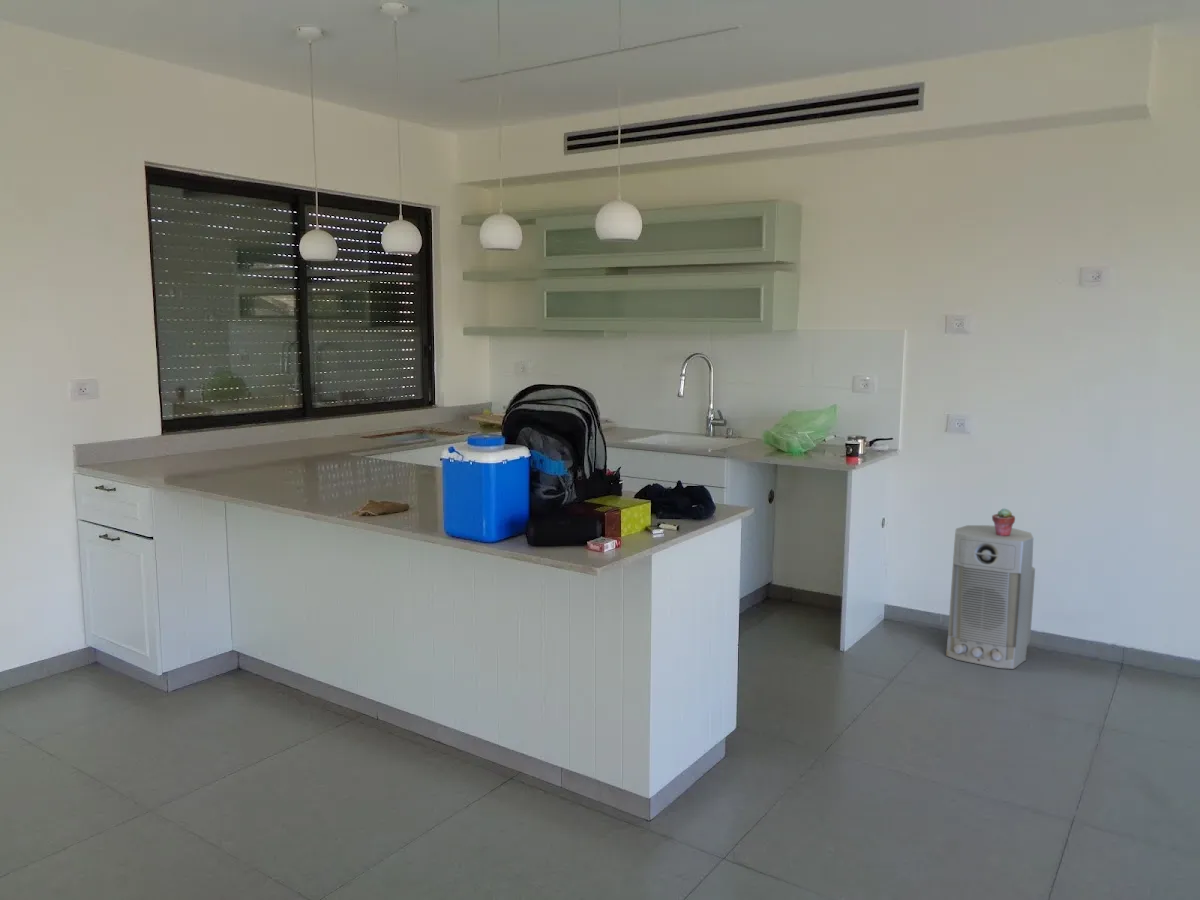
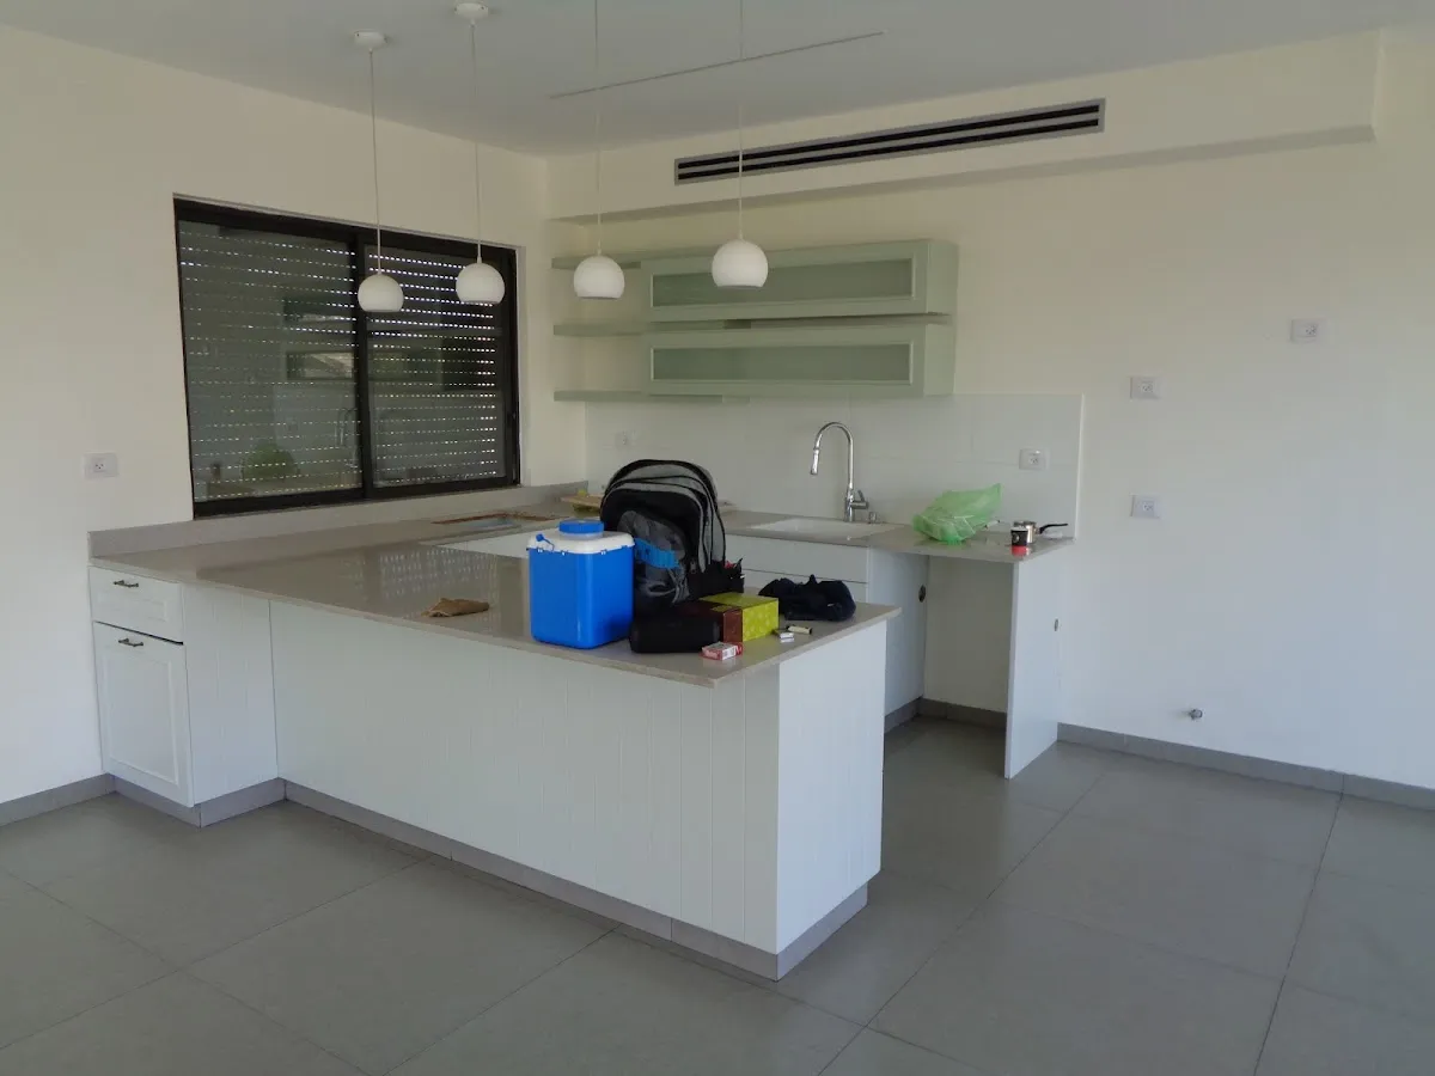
- potted succulent [991,507,1016,536]
- air purifier [945,524,1036,670]
